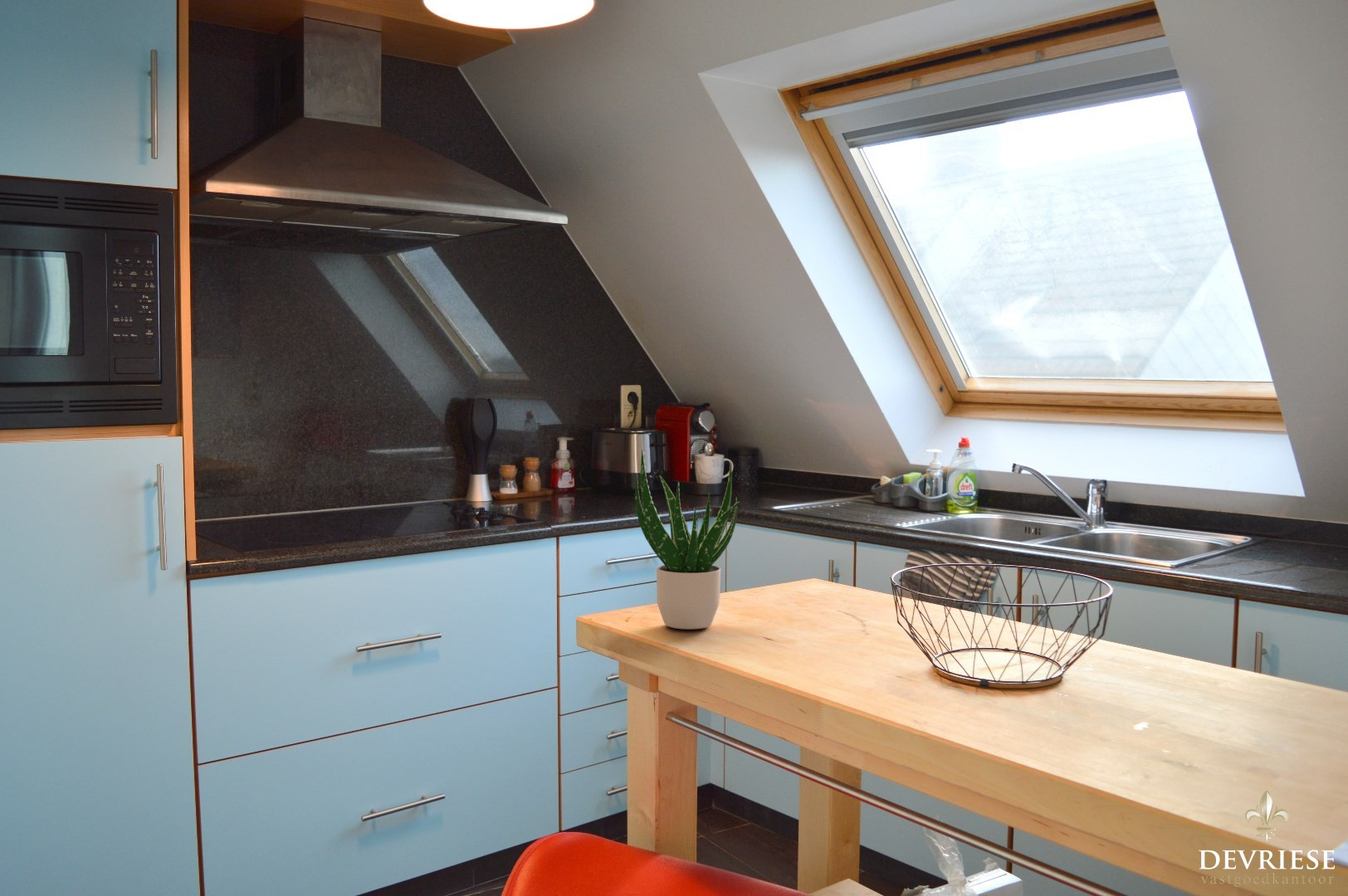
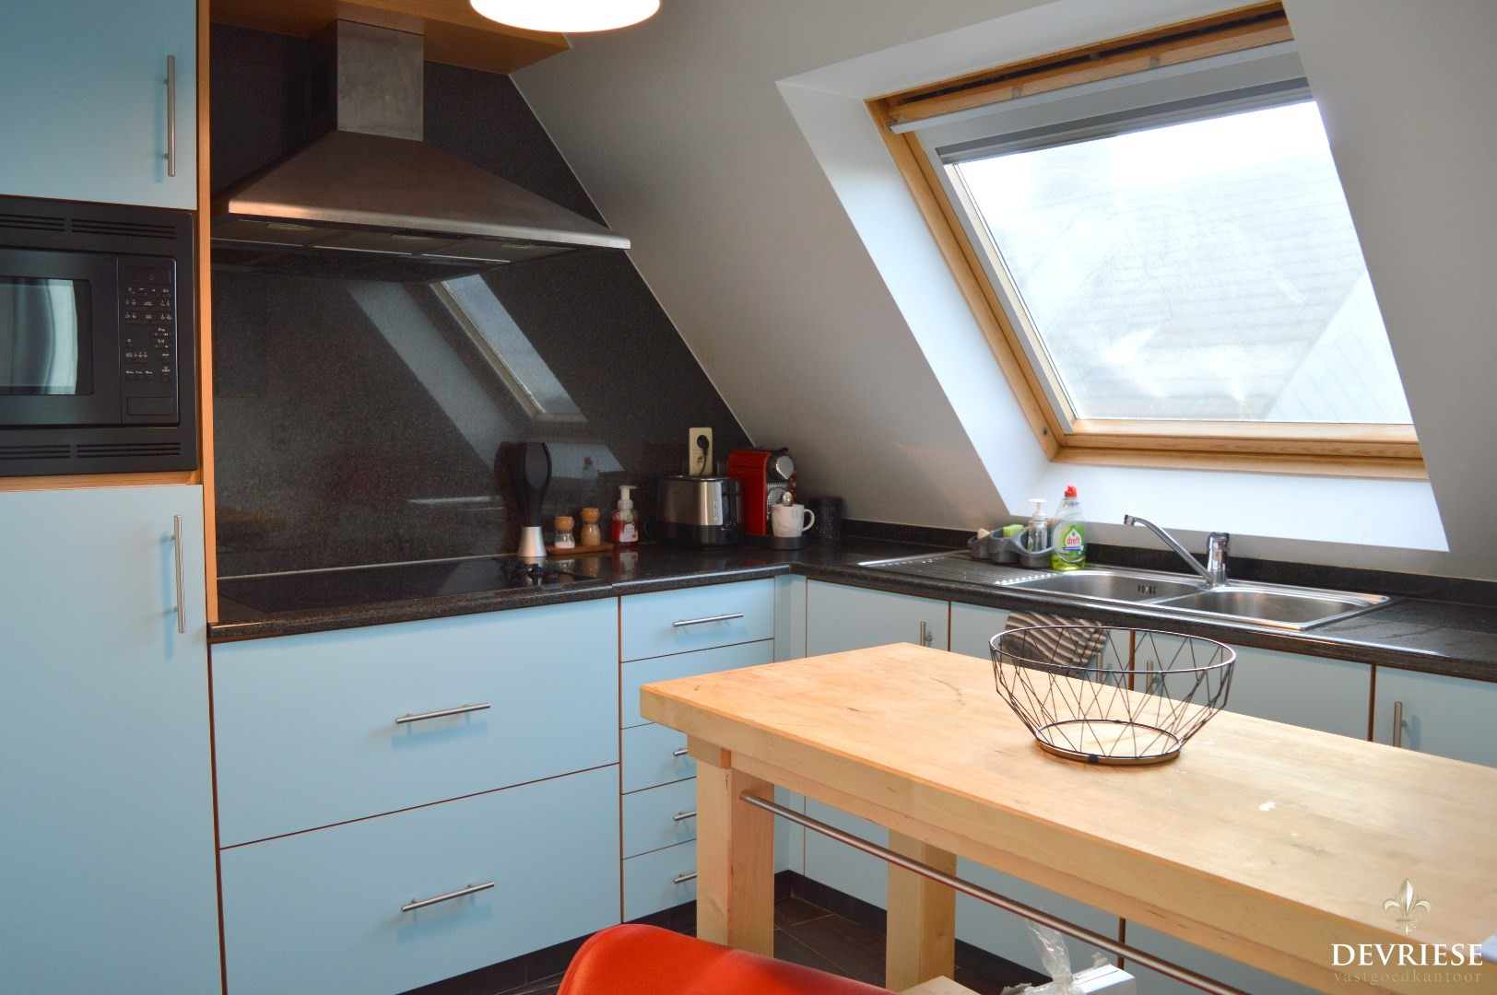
- potted plant [634,449,741,631]
